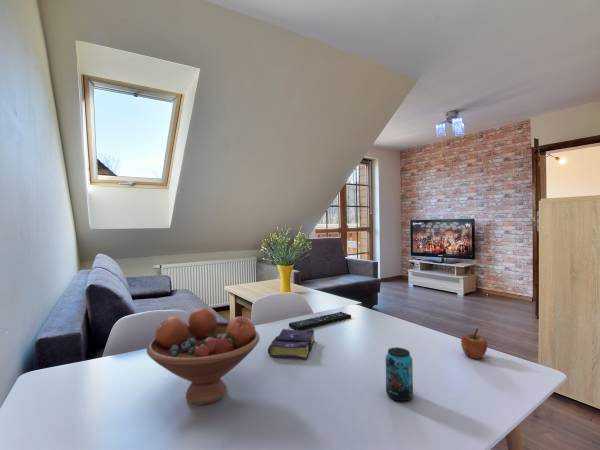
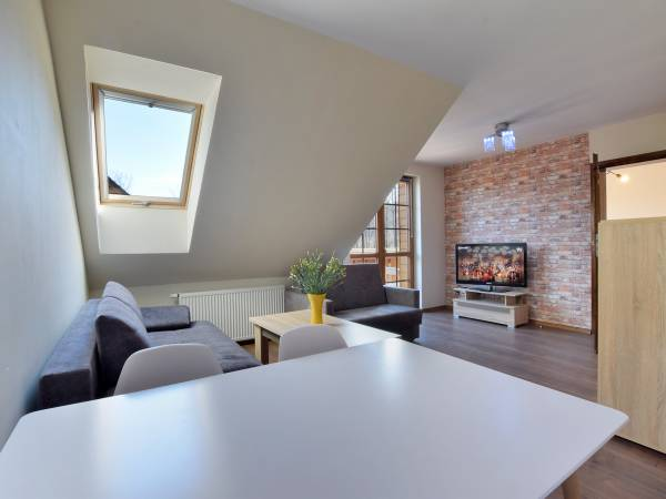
- book [267,328,316,360]
- apple [460,327,488,360]
- fruit bowl [146,307,261,406]
- remote control [288,311,352,331]
- beverage can [385,347,414,402]
